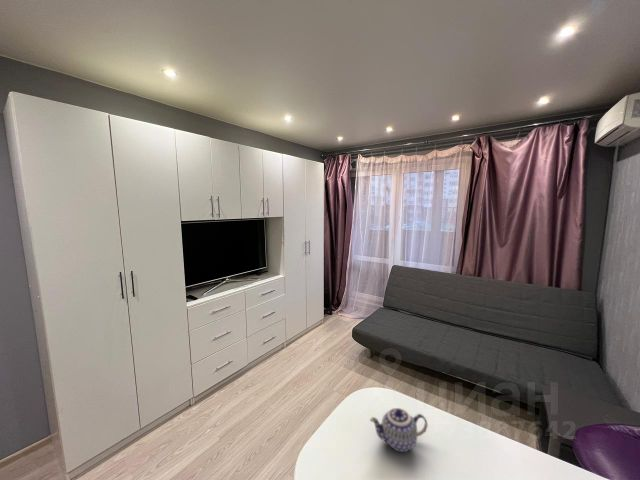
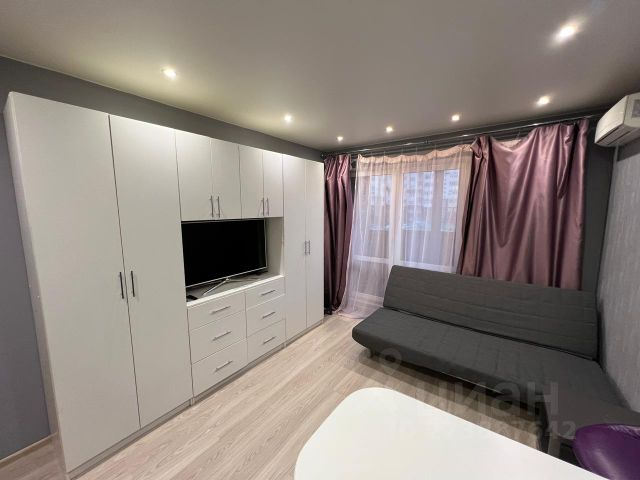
- teapot [369,407,429,453]
